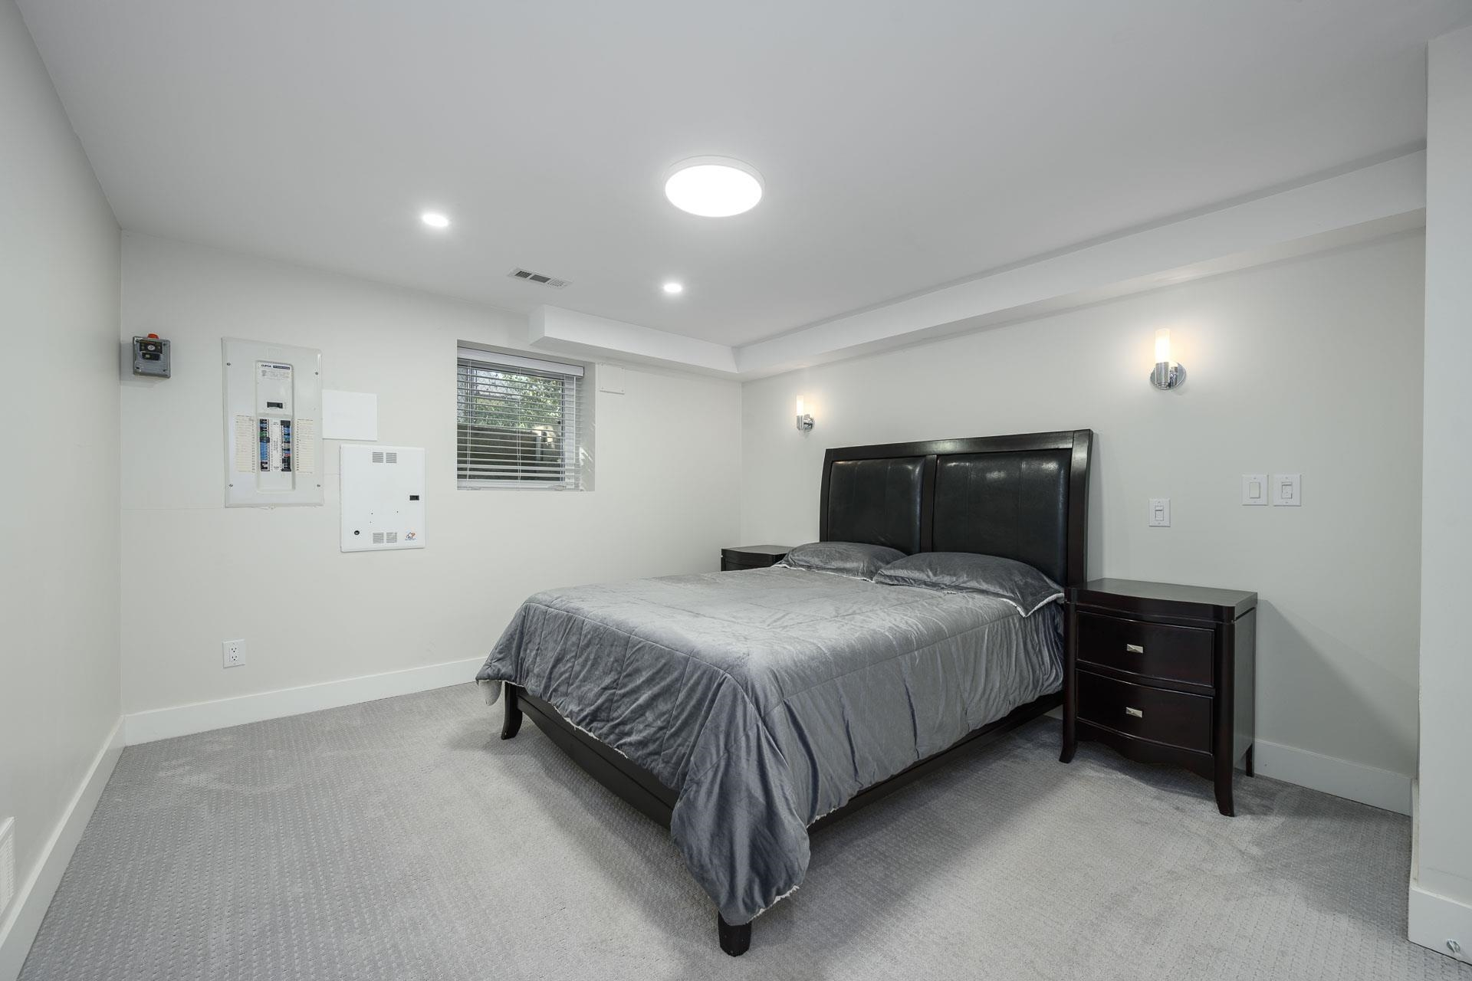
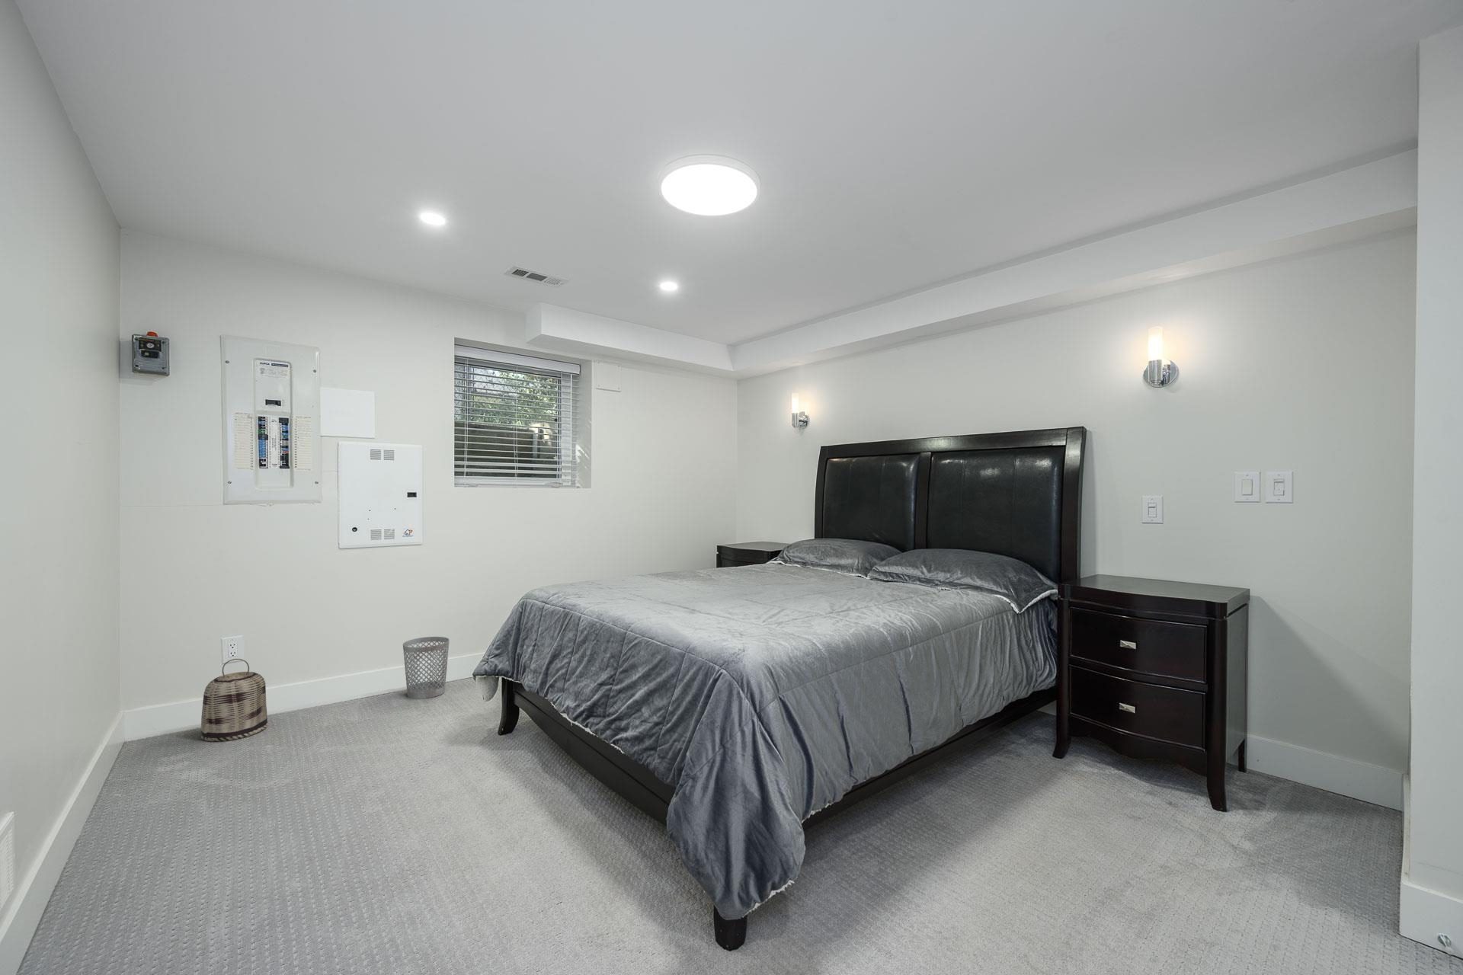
+ wastebasket [403,635,451,700]
+ basket [199,658,269,742]
